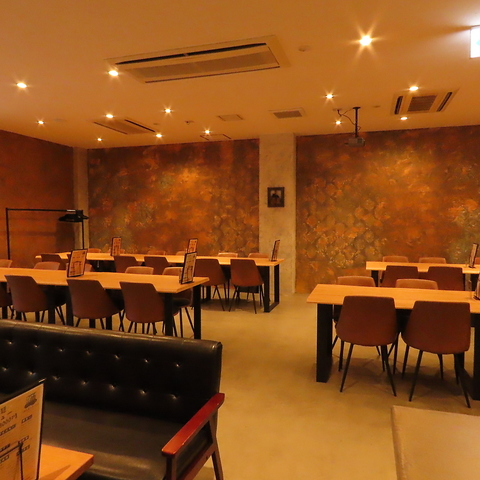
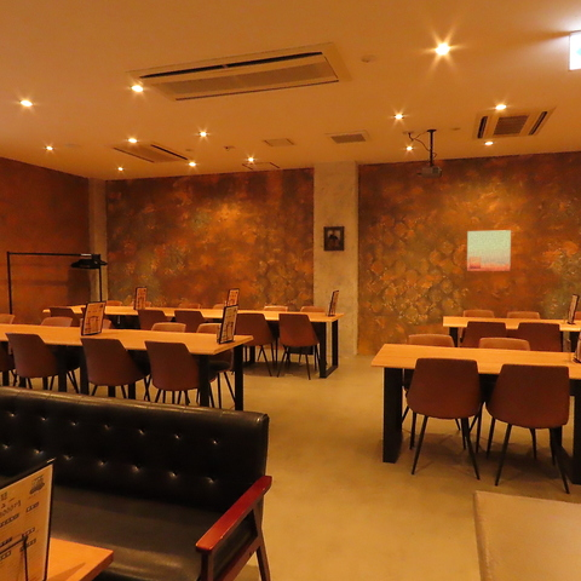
+ wall art [466,229,512,272]
